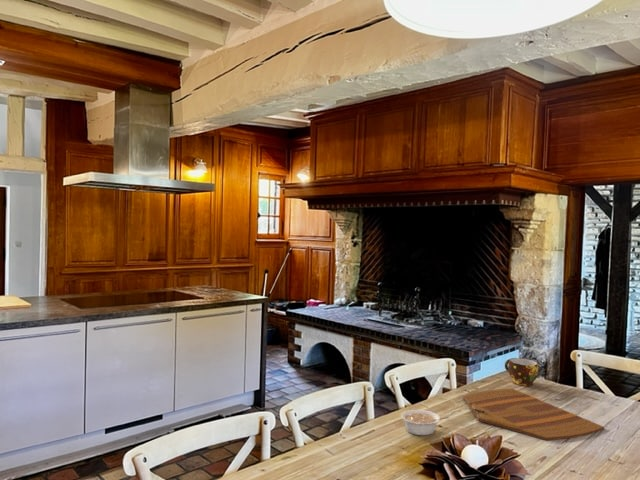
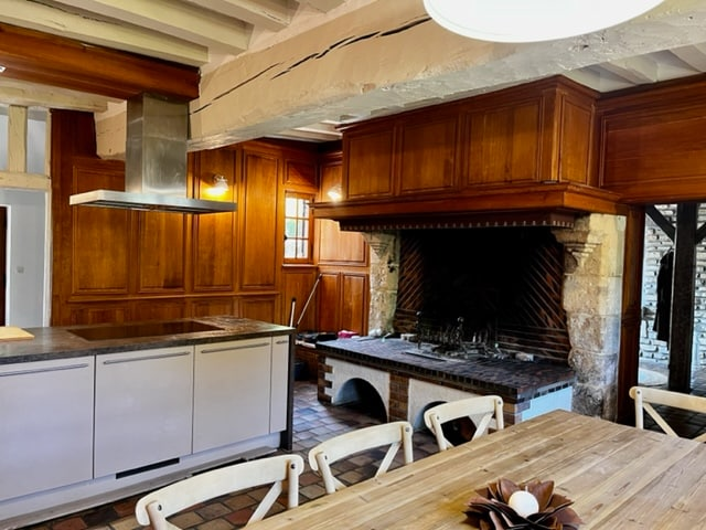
- cup [504,357,539,387]
- legume [400,409,450,436]
- cutting board [462,388,605,441]
